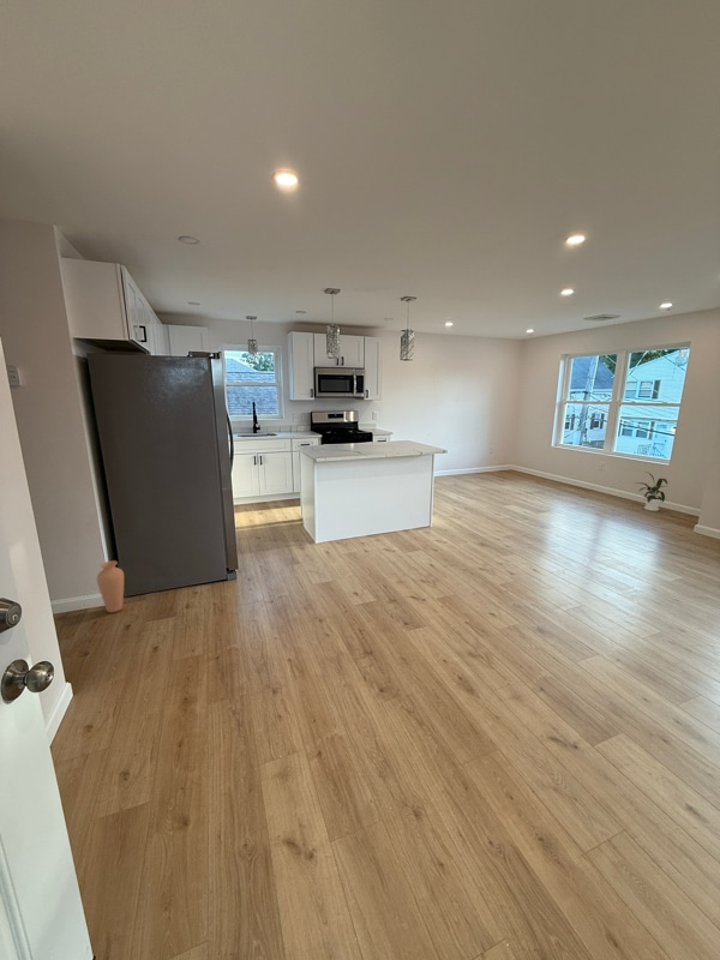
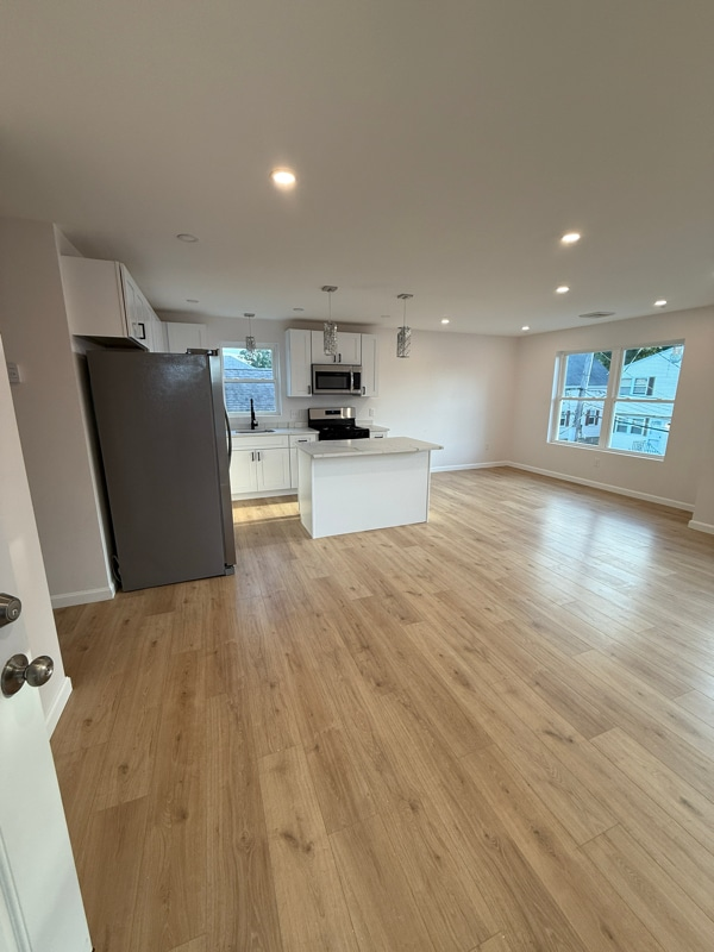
- vase [96,559,125,613]
- house plant [635,470,668,512]
